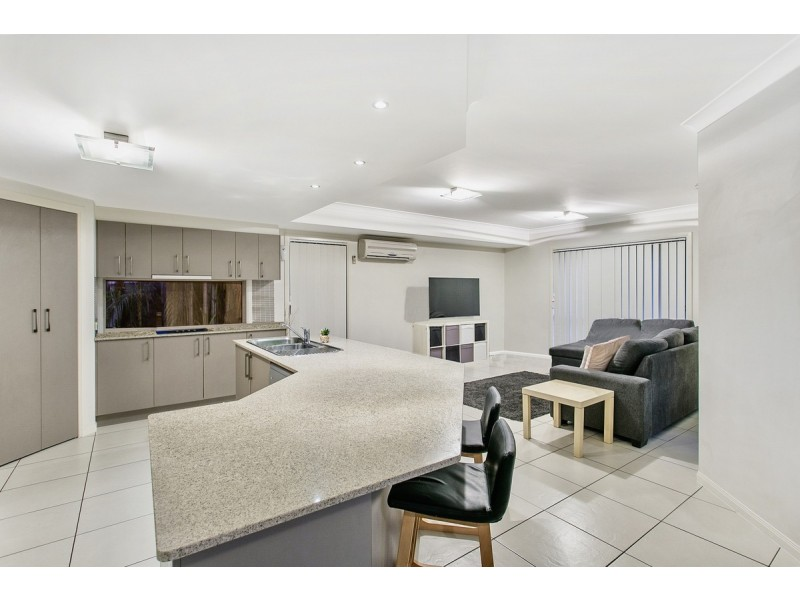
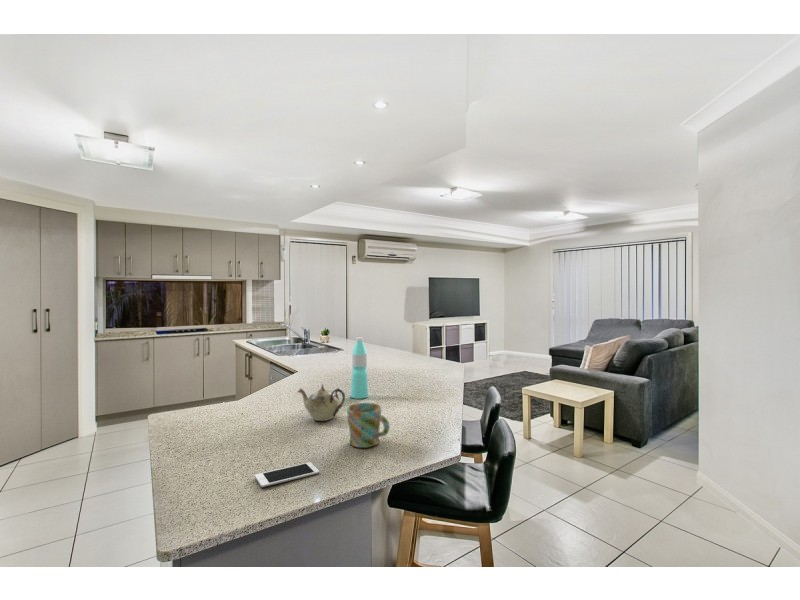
+ teapot [297,383,346,422]
+ water bottle [350,337,369,400]
+ cell phone [254,461,320,488]
+ mug [346,402,391,449]
